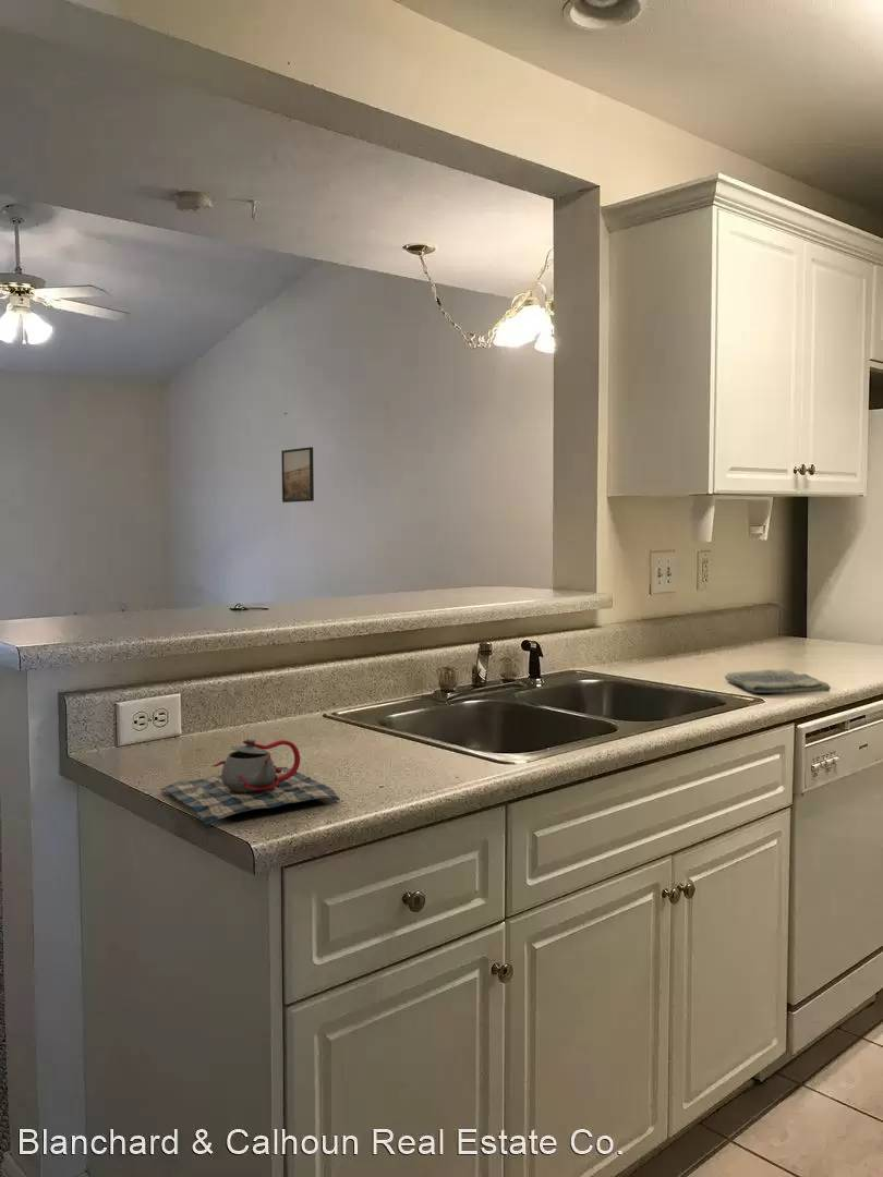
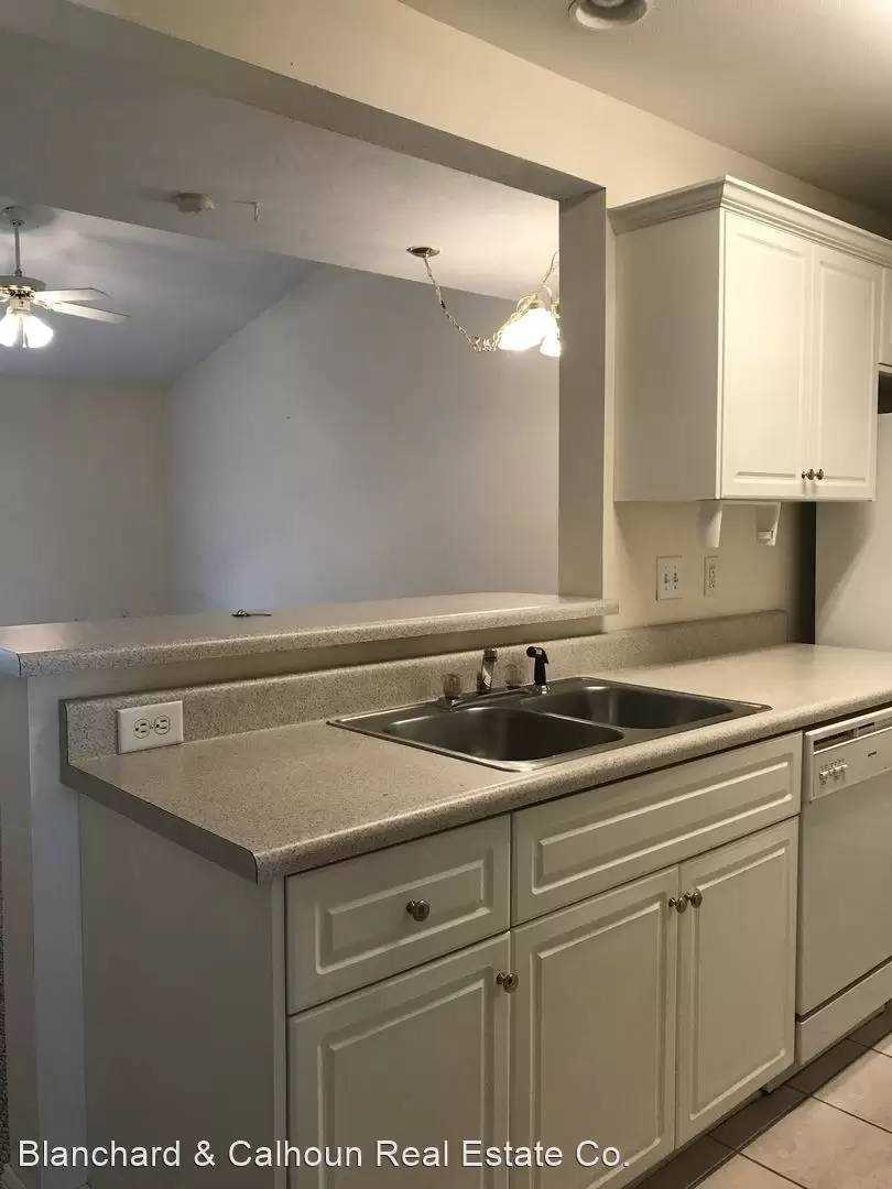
- dish towel [724,667,832,694]
- teapot [159,738,341,826]
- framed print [280,446,315,503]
